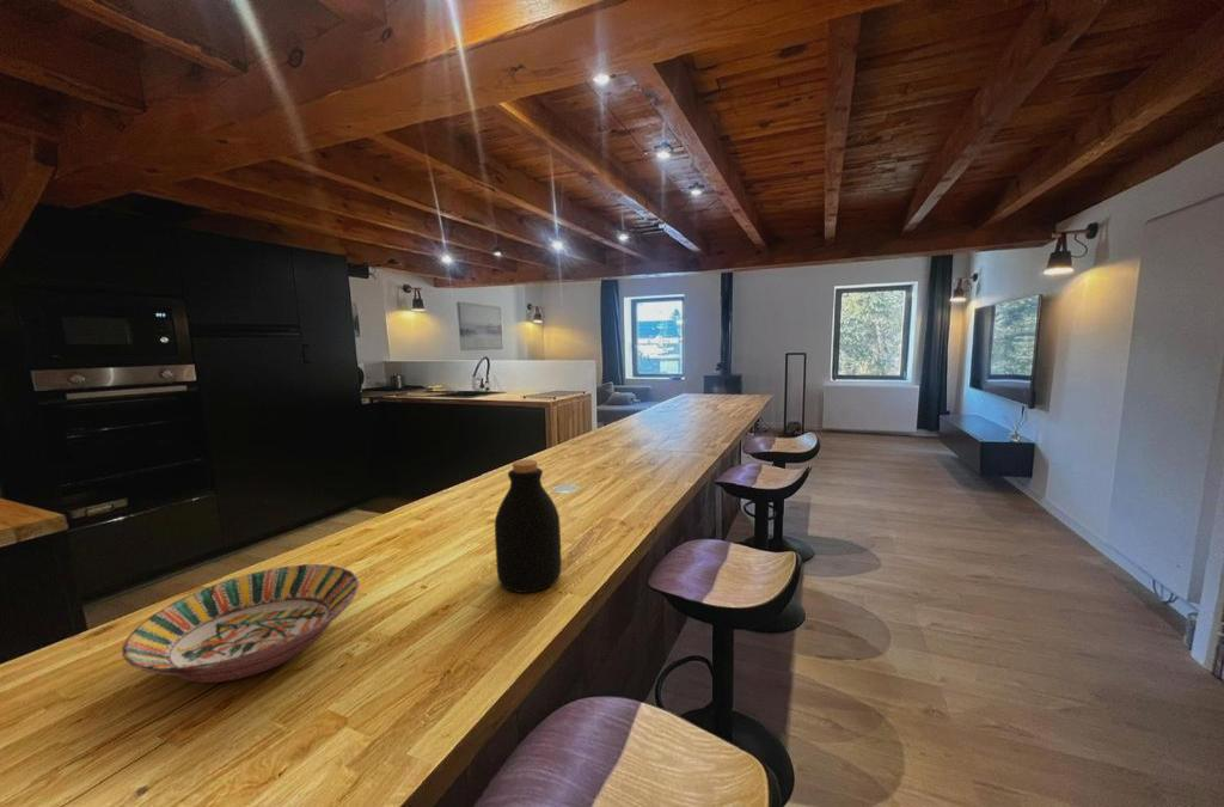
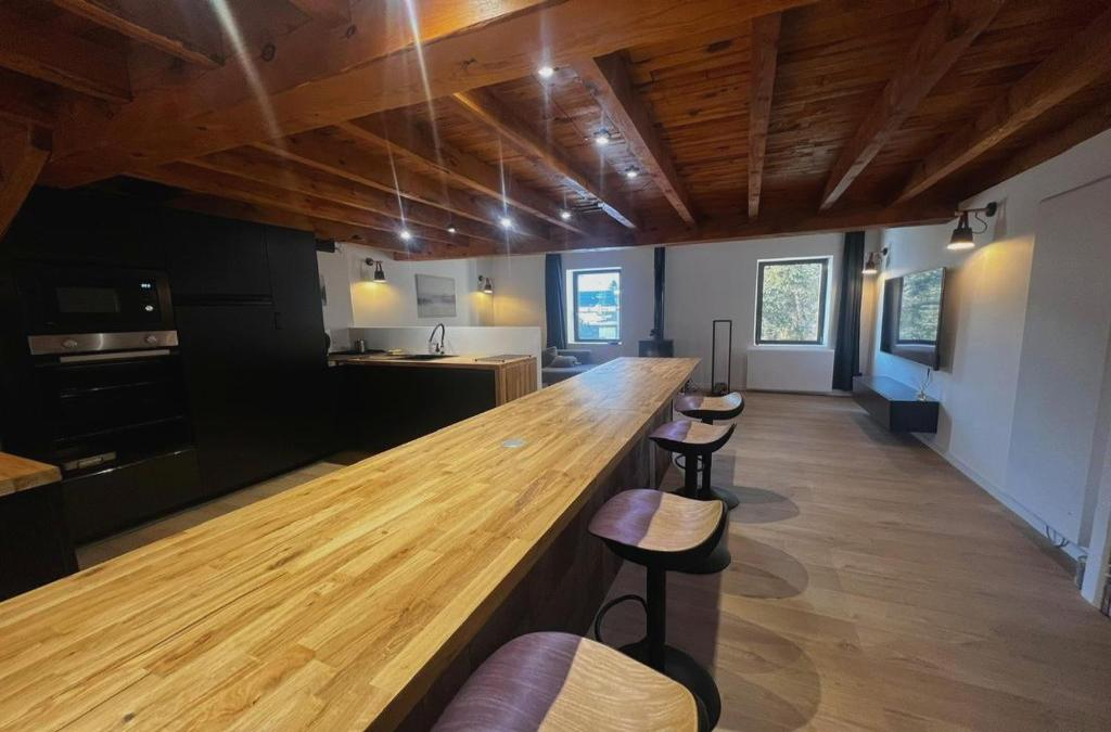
- bottle [494,458,563,594]
- serving bowl [121,563,361,684]
